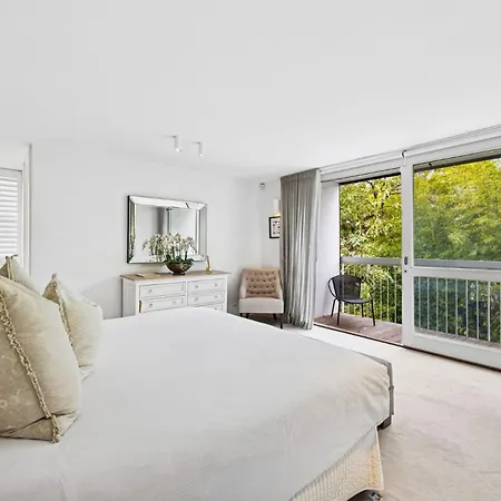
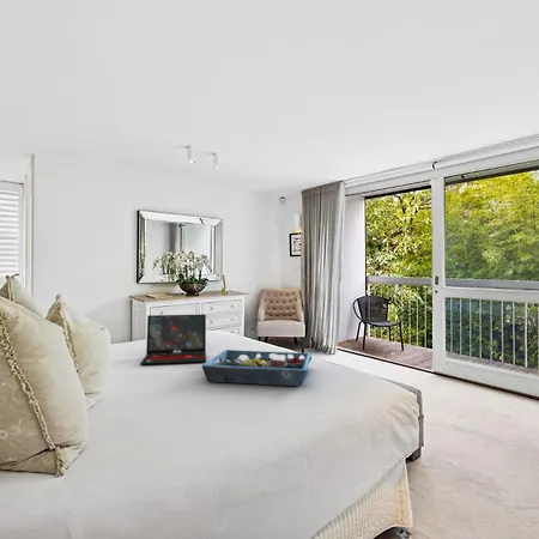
+ serving tray [201,349,313,387]
+ laptop [139,314,207,367]
